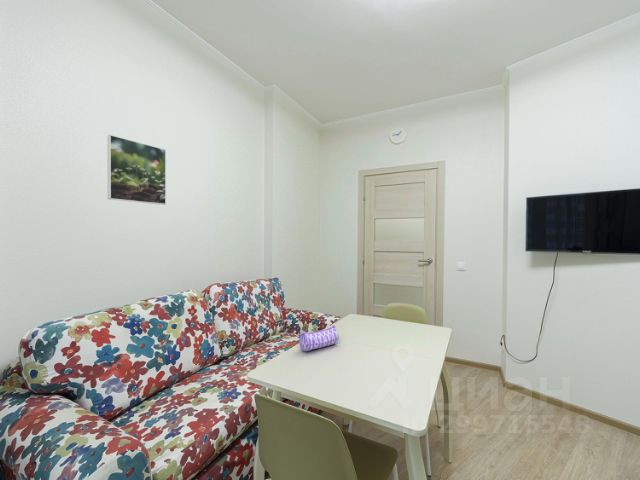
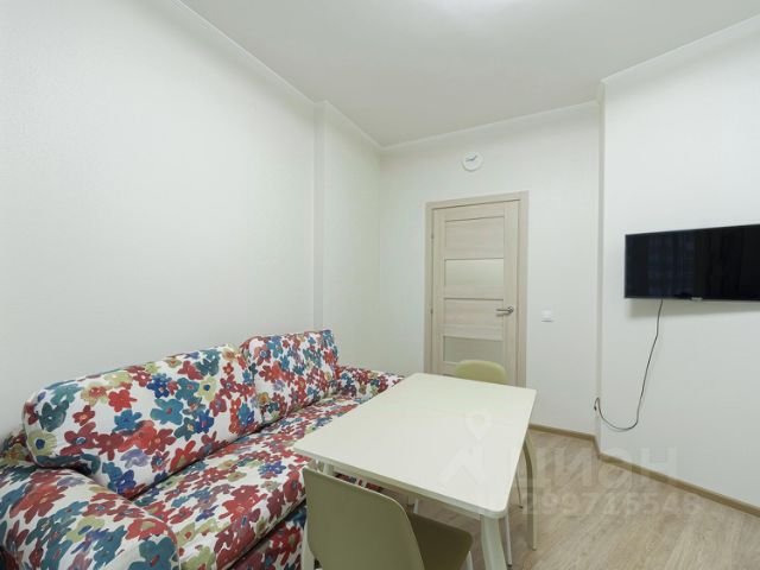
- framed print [107,134,167,206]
- pencil case [298,325,340,352]
